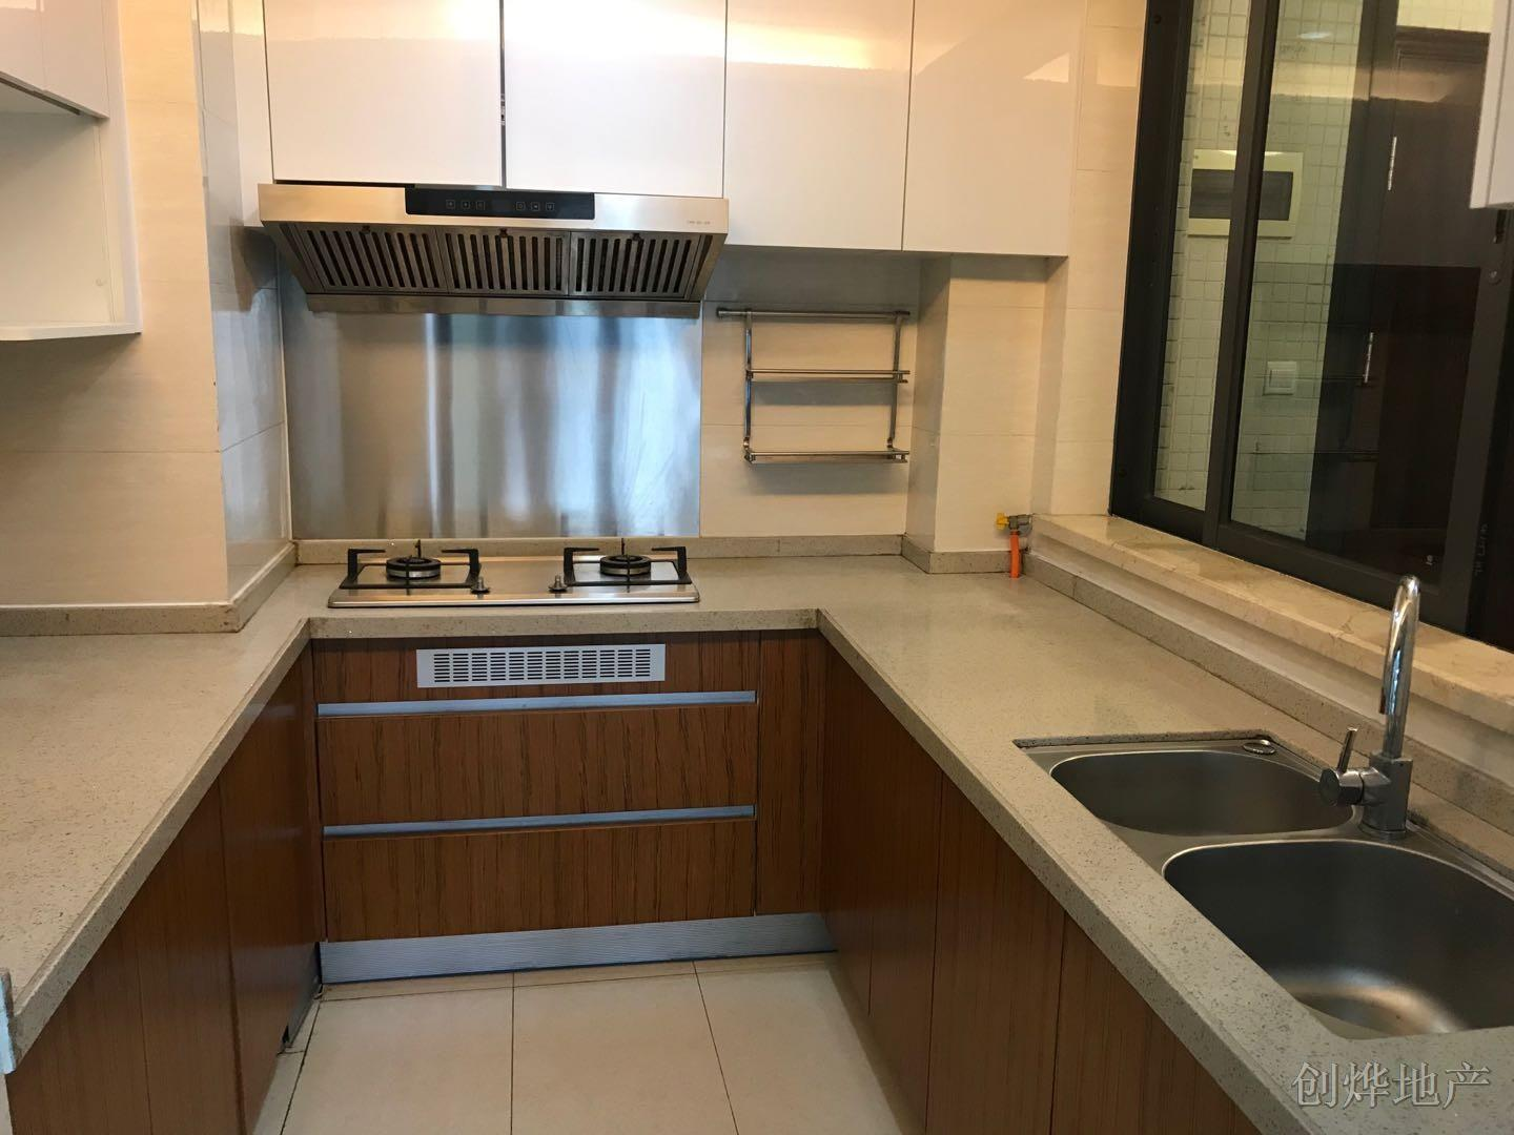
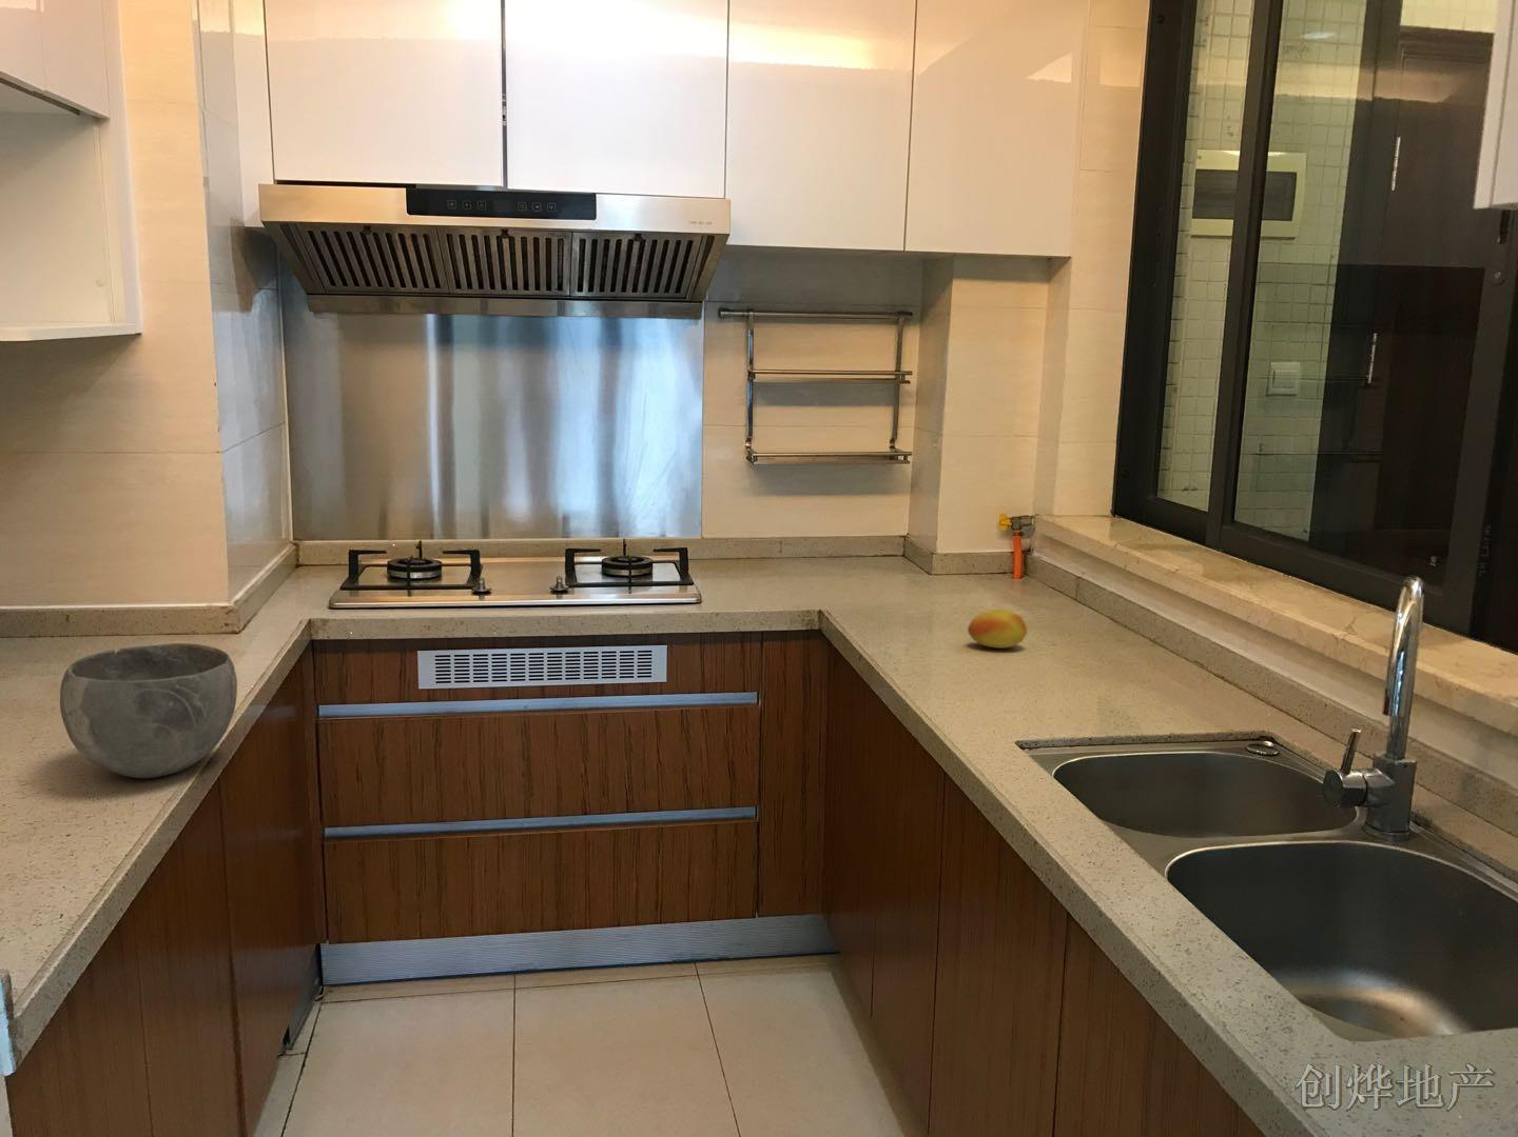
+ fruit [967,608,1028,650]
+ bowl [59,643,238,779]
